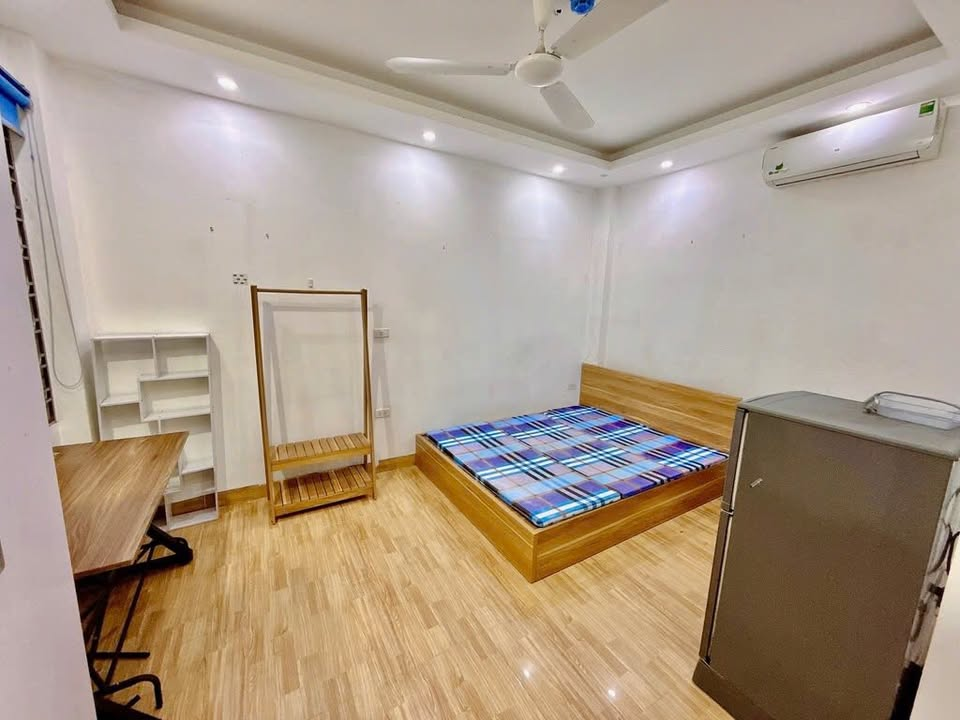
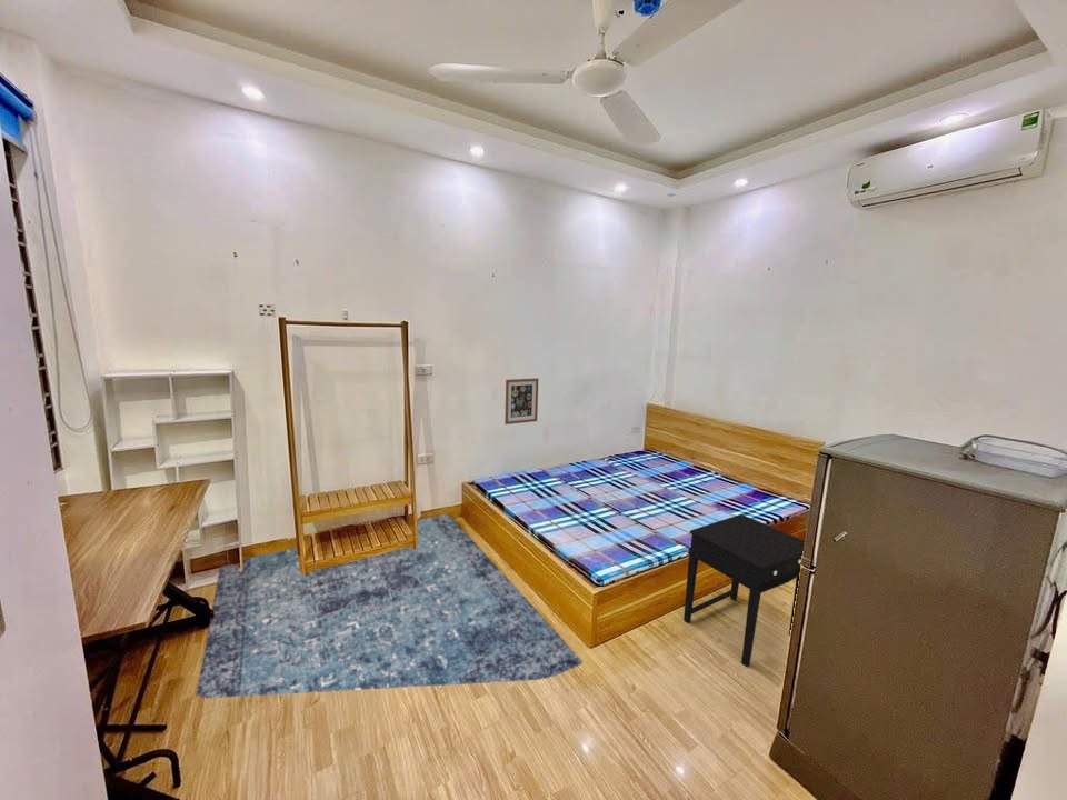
+ side table [682,513,806,668]
+ wall art [503,377,540,426]
+ rug [195,512,585,700]
